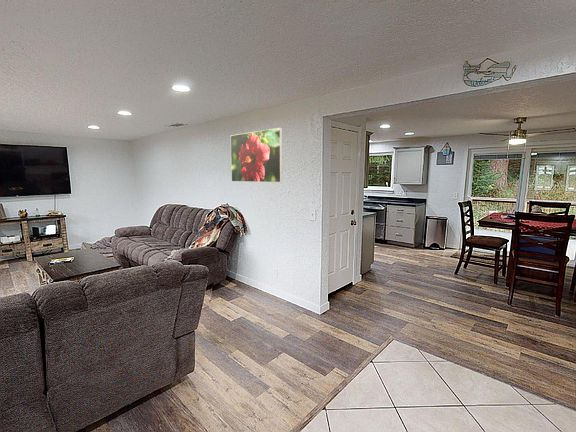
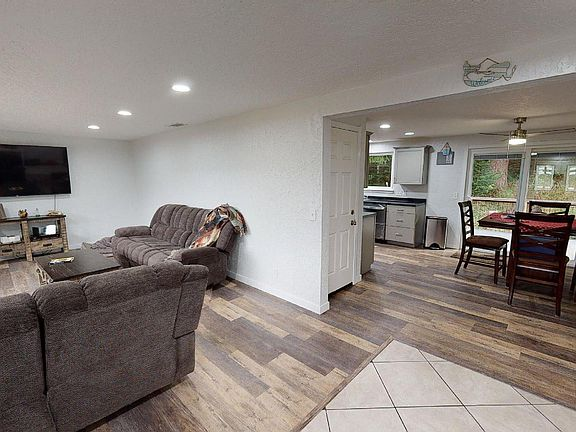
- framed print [229,127,283,183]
